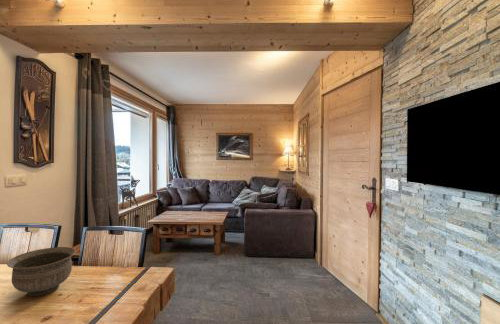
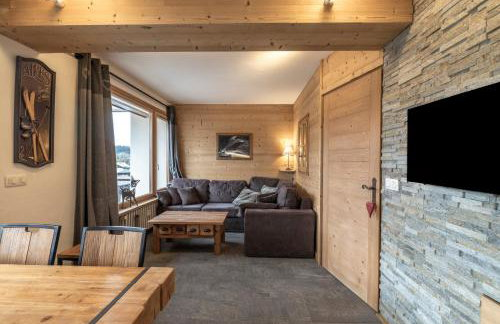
- bowl [6,246,76,297]
